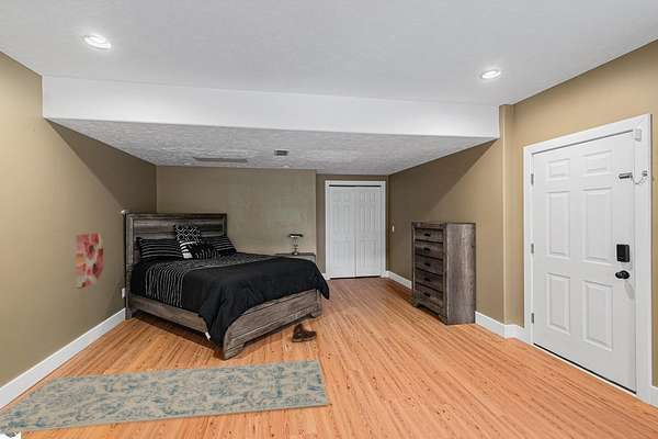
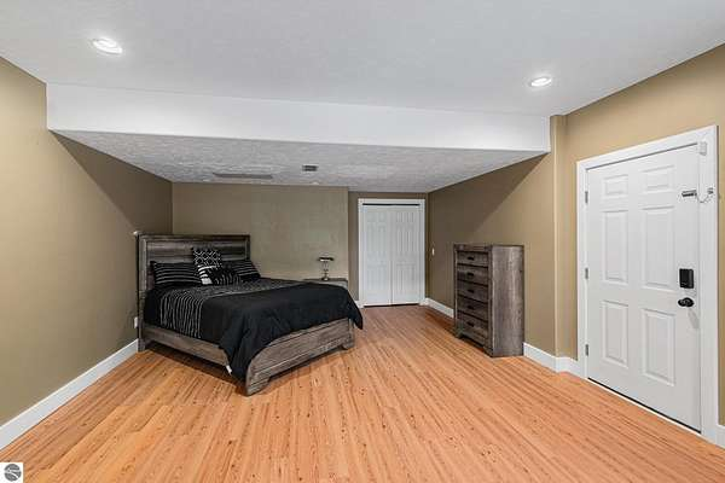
- rug [0,359,329,435]
- wall art [76,233,104,290]
- shoe [291,322,318,344]
